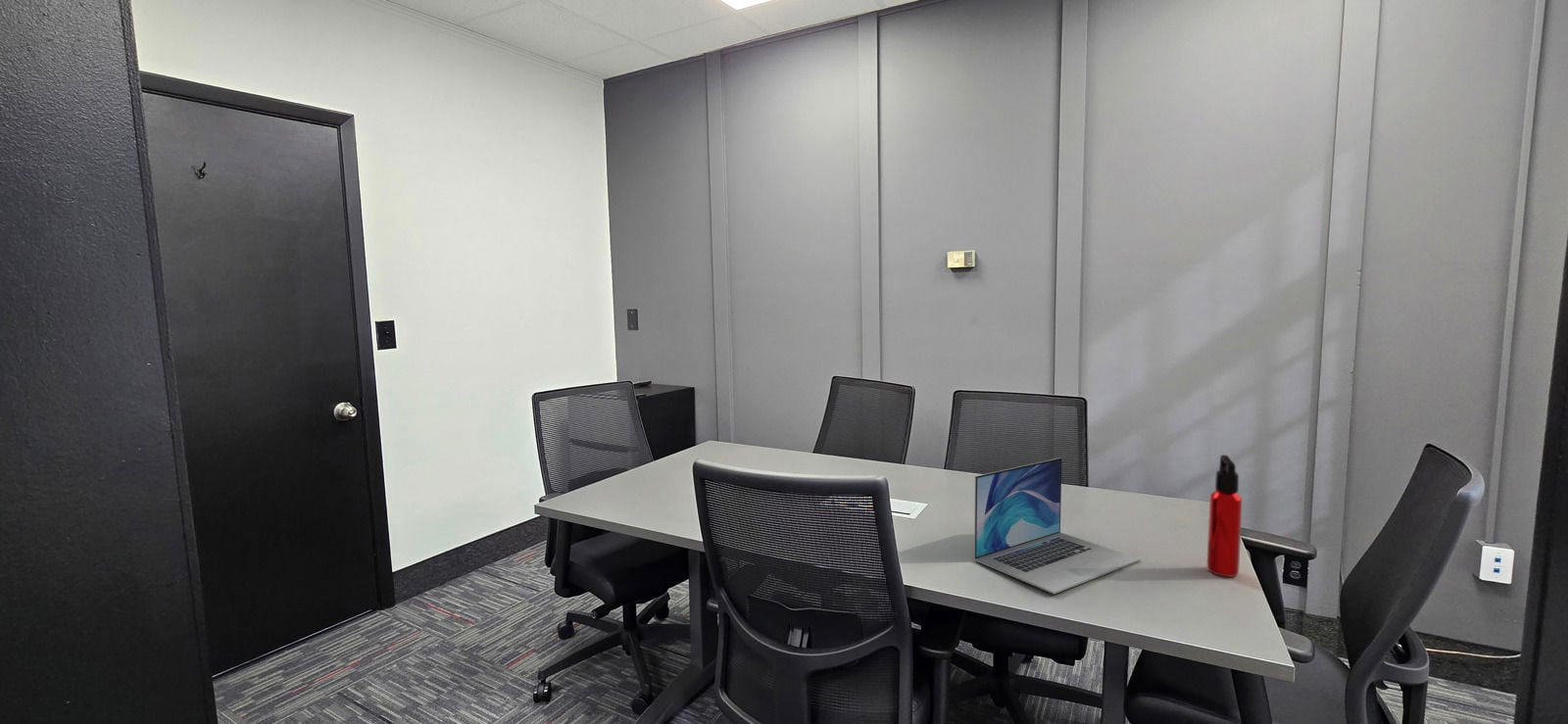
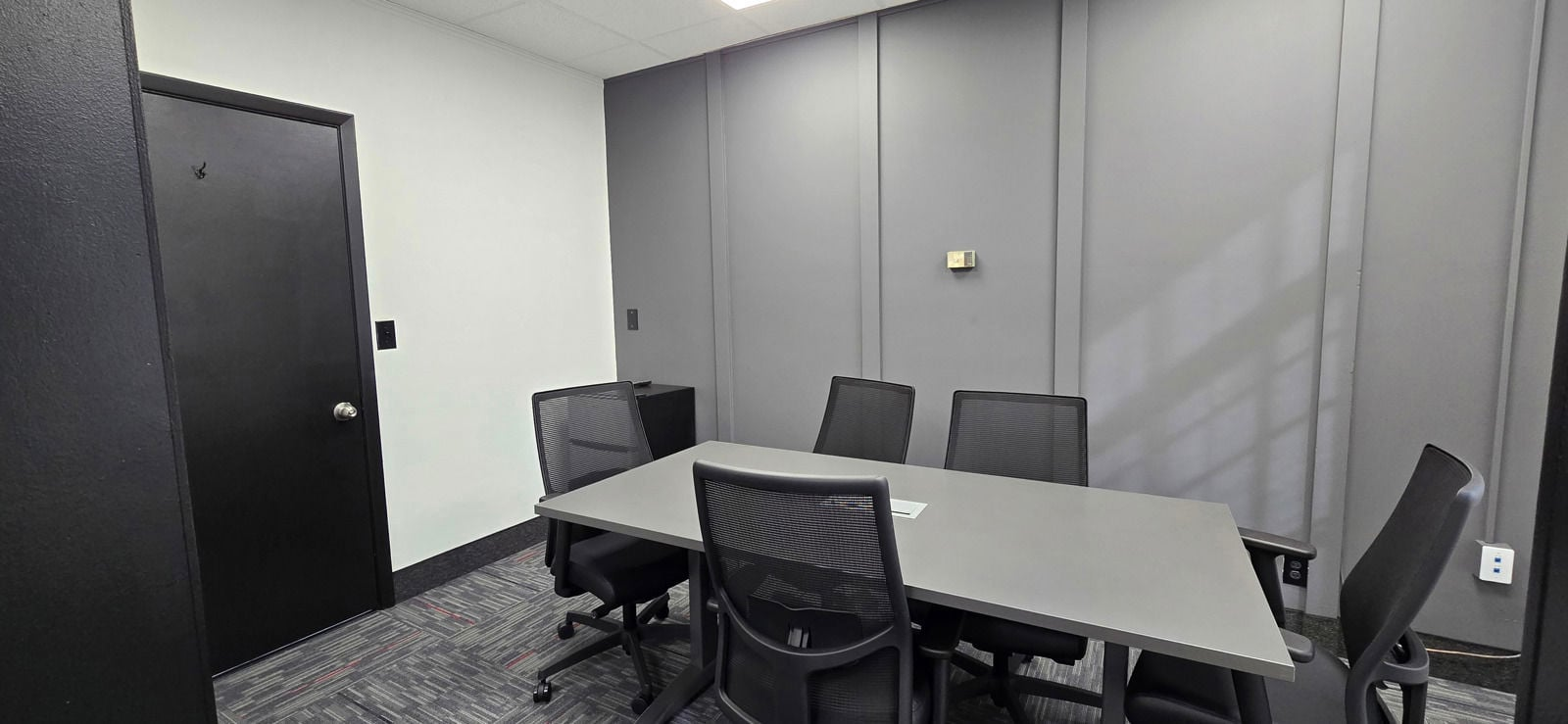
- laptop [973,457,1142,595]
- water bottle [1206,454,1243,578]
